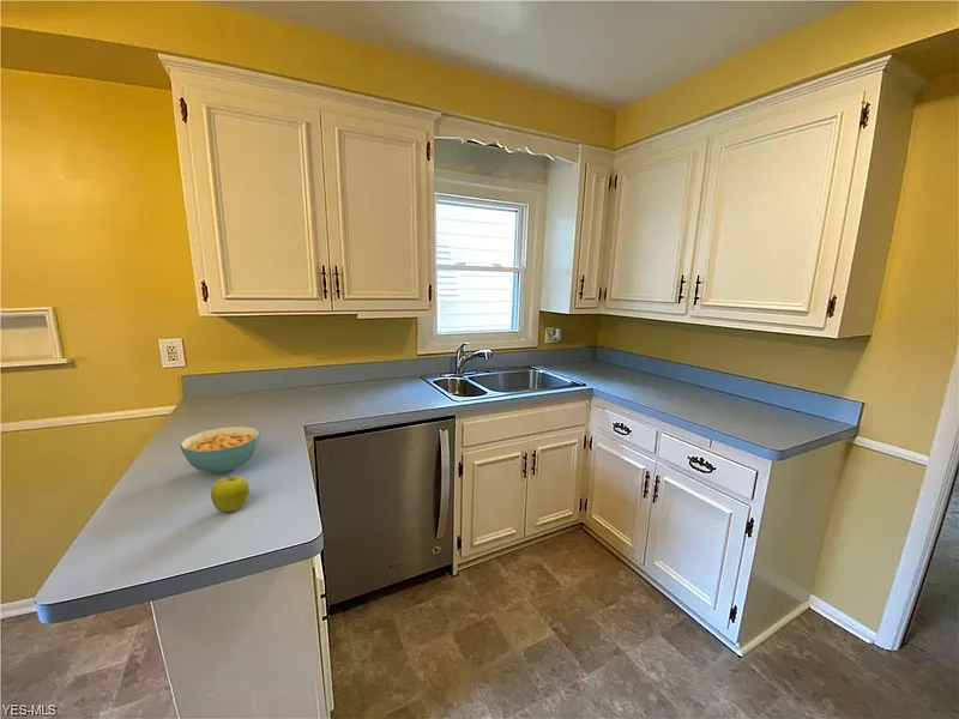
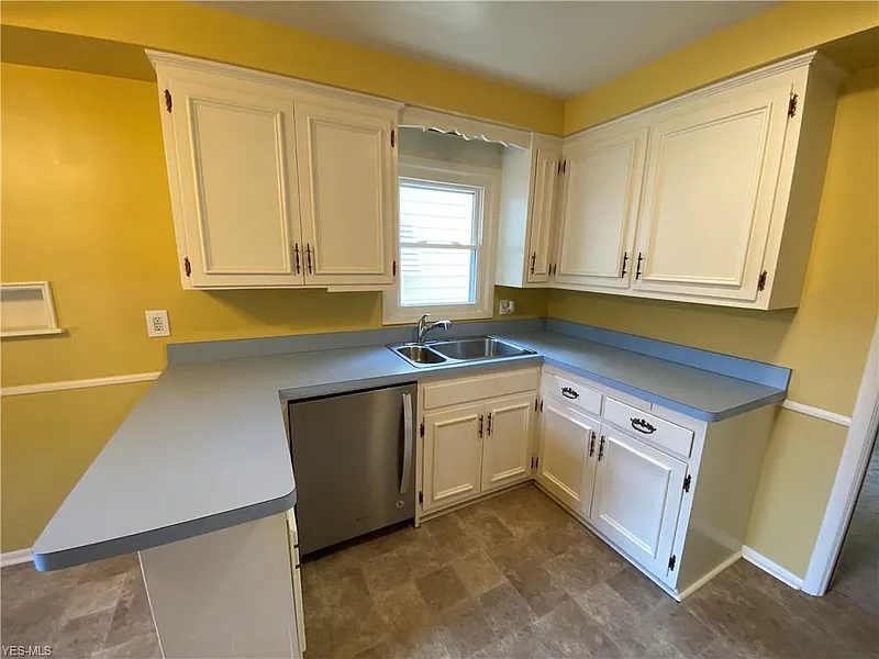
- fruit [210,476,251,513]
- cereal bowl [179,425,261,475]
